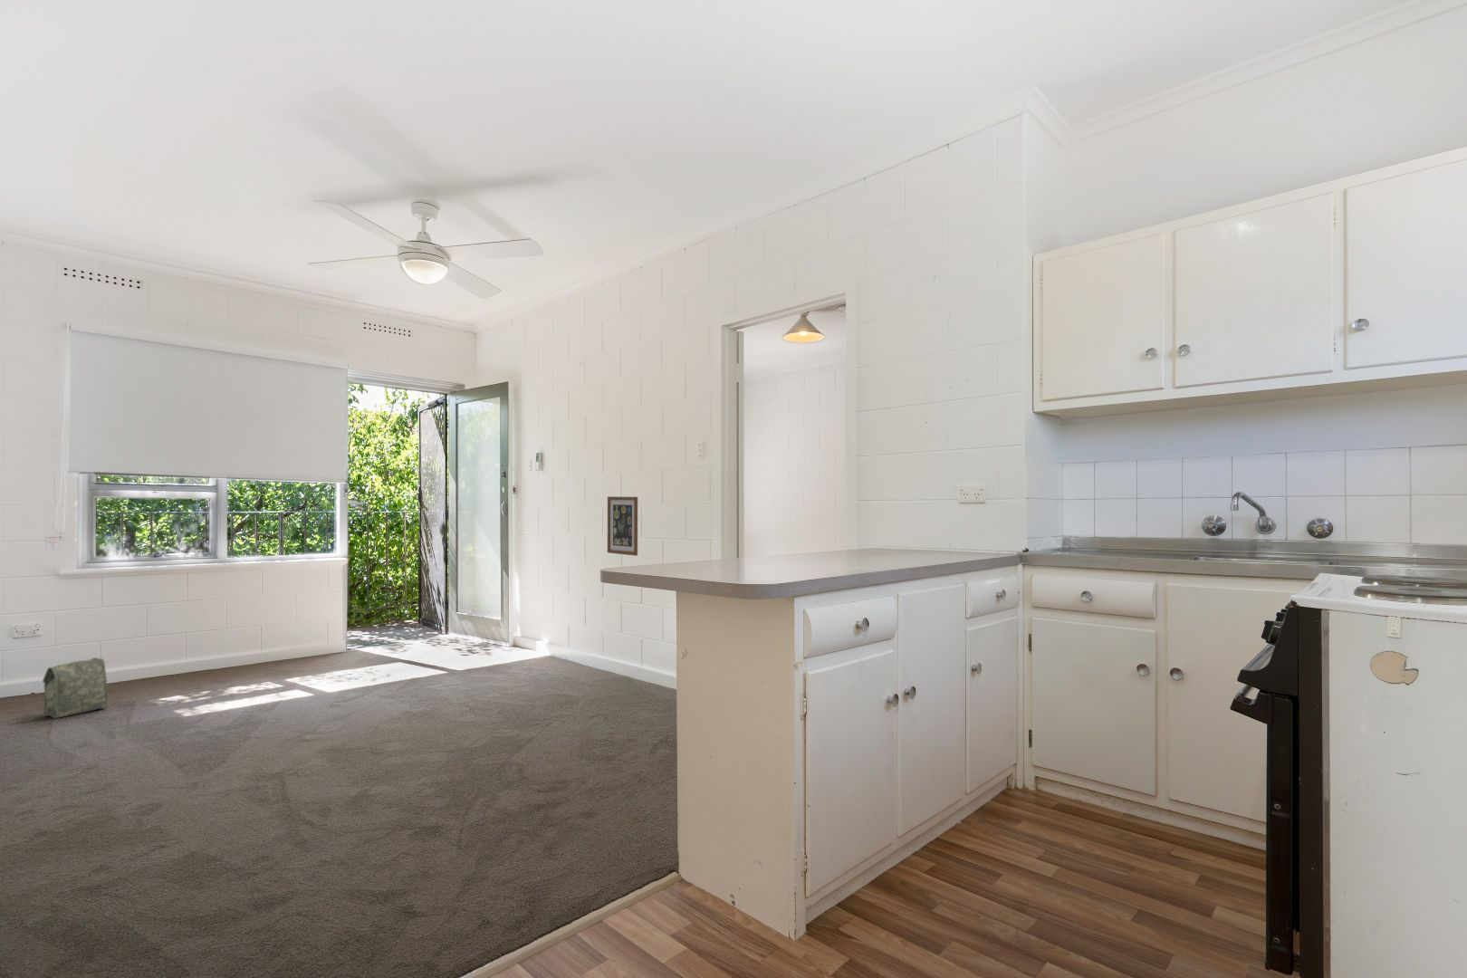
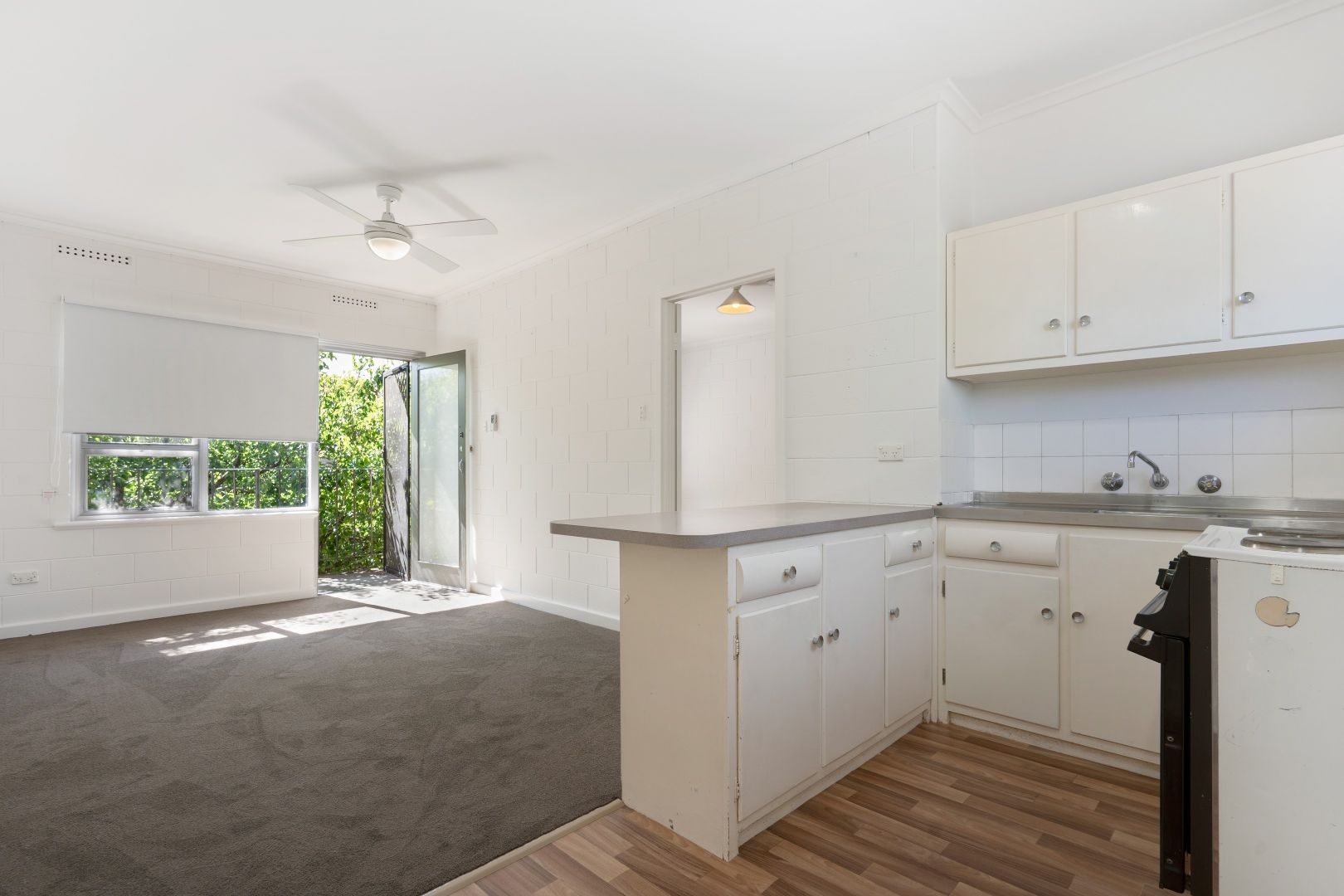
- bag [41,656,109,719]
- wall art [607,496,639,557]
